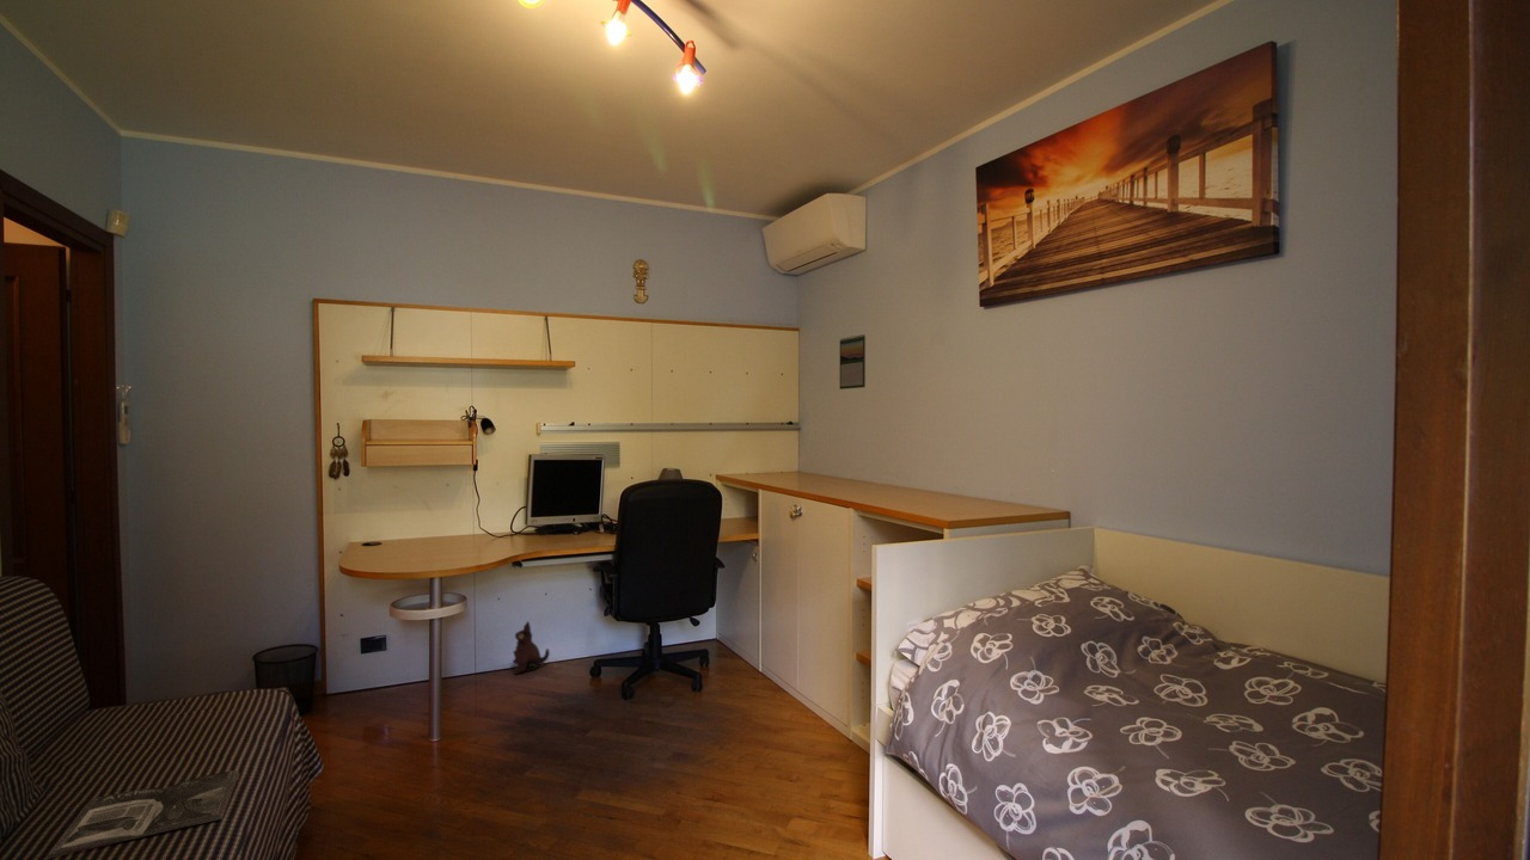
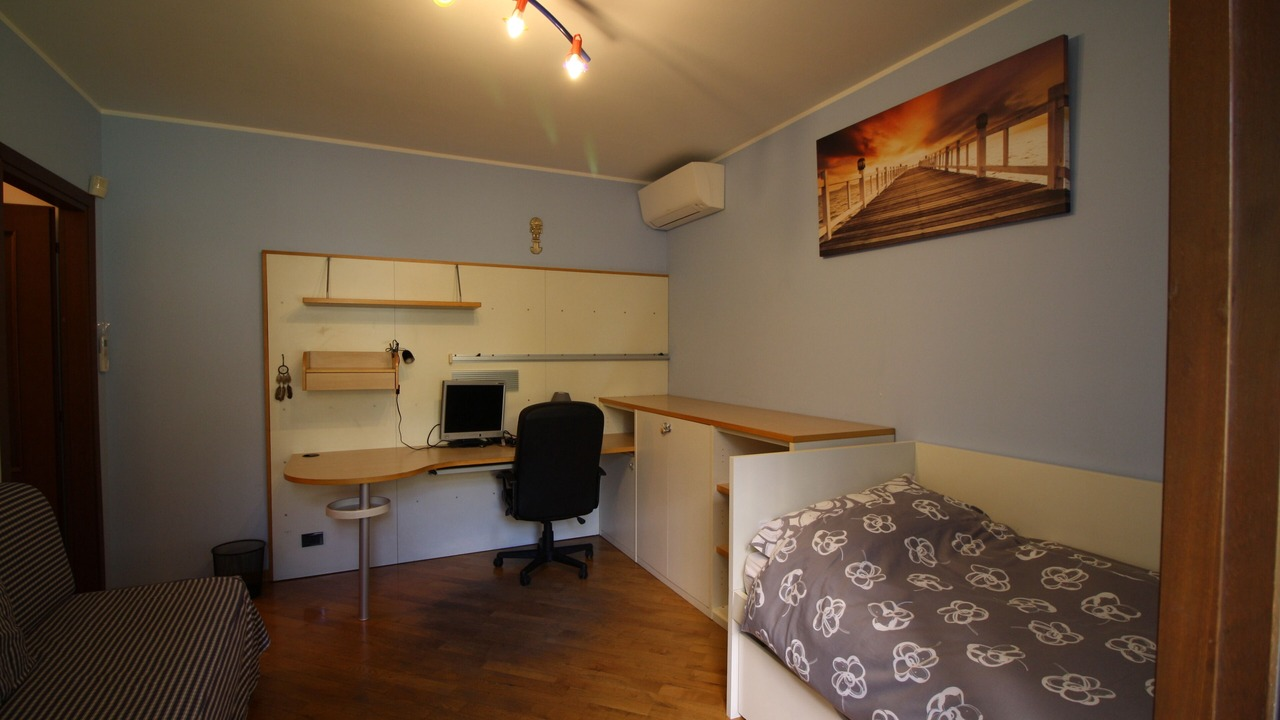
- magazine [45,769,240,859]
- calendar [839,333,867,391]
- plush toy [512,620,551,676]
